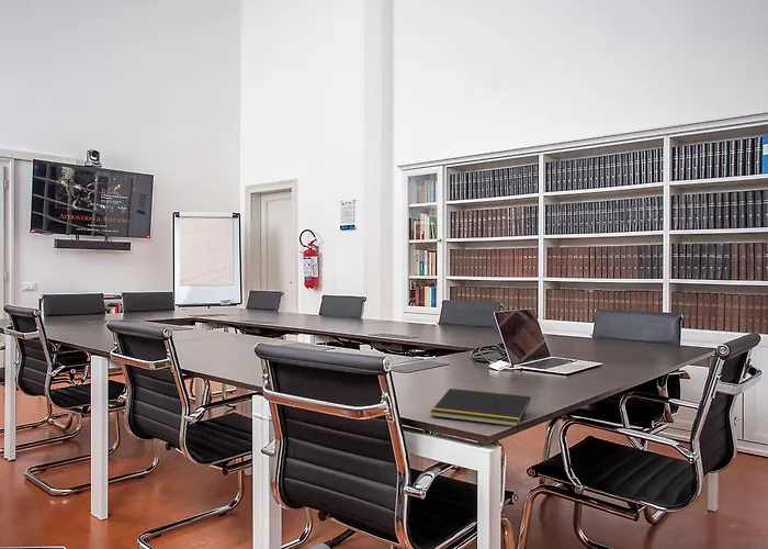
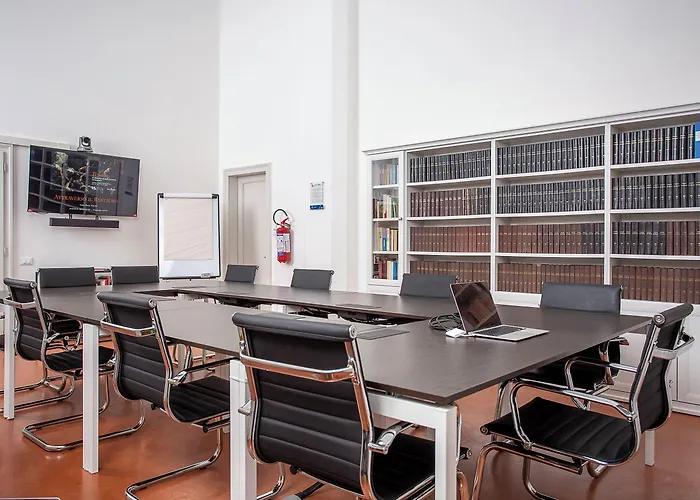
- notepad [430,388,531,428]
